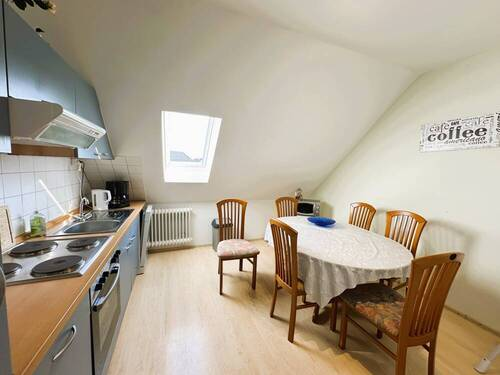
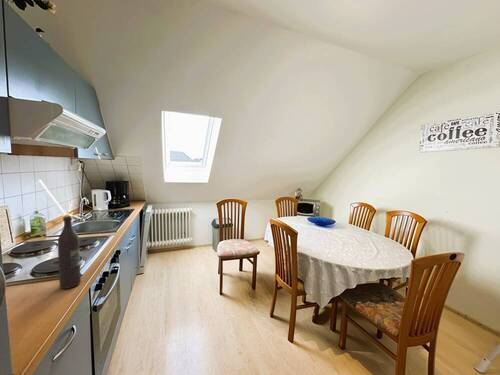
+ wine bottle [57,215,82,290]
